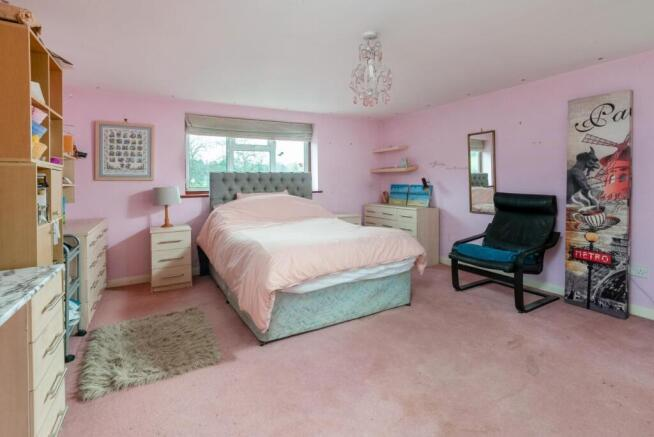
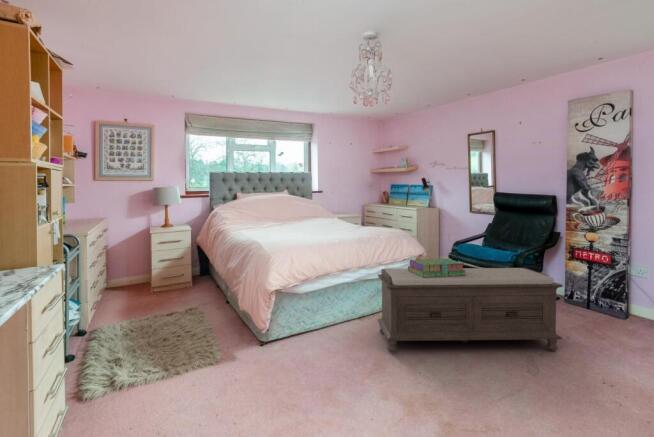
+ stack of books [407,258,466,278]
+ bench [377,267,564,353]
